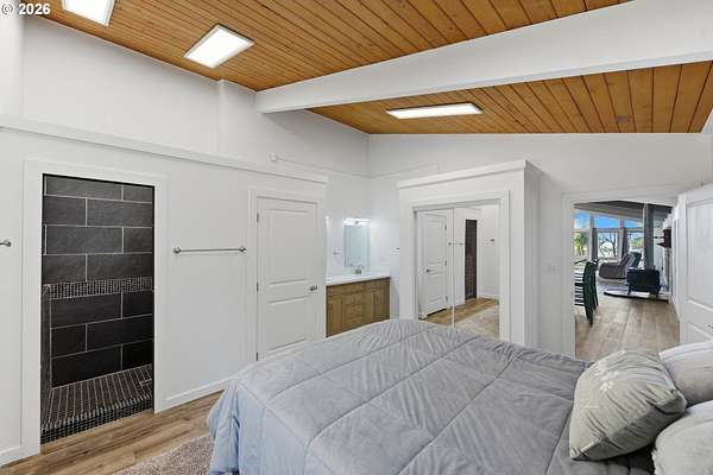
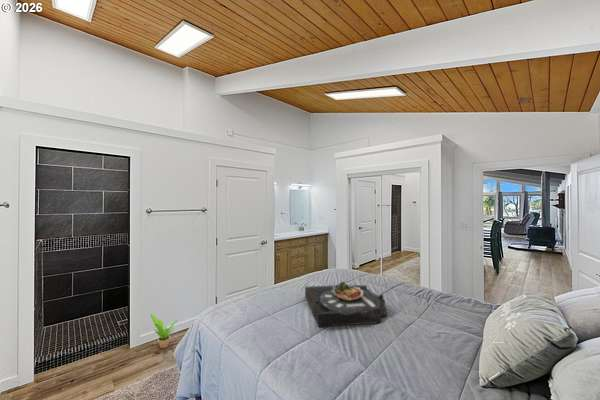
+ serving tray [304,281,388,328]
+ potted plant [150,313,179,349]
